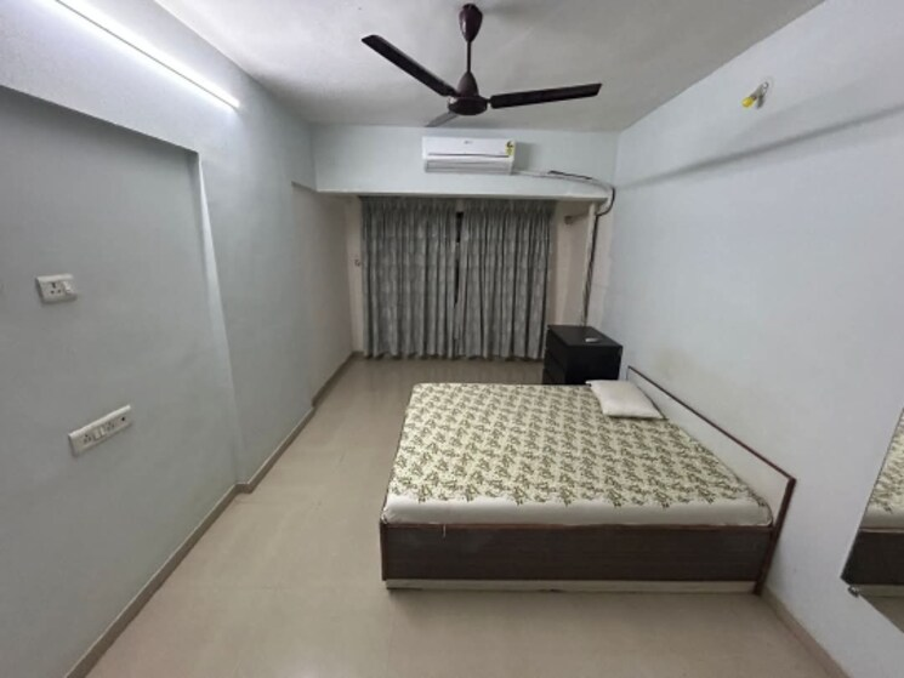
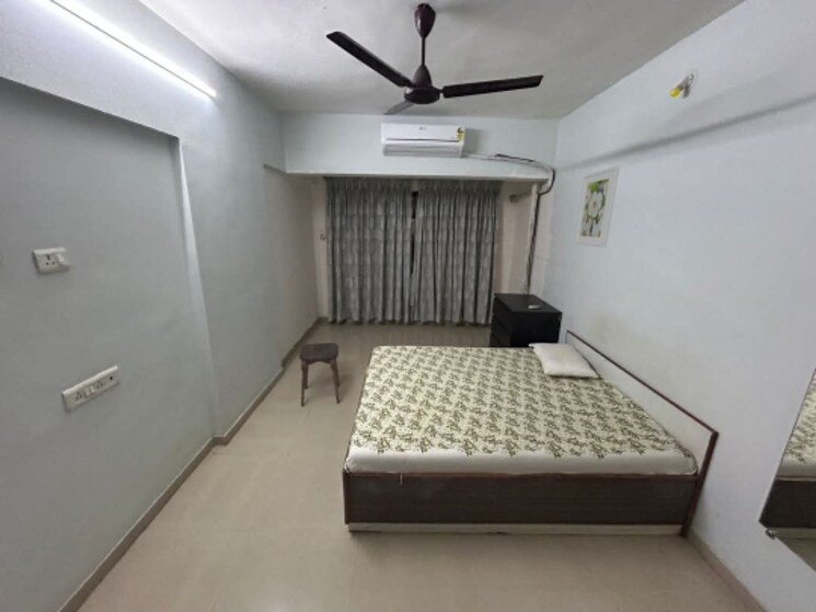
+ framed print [573,165,621,249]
+ stool [298,342,341,407]
